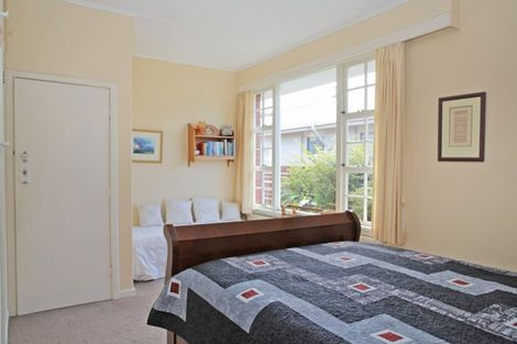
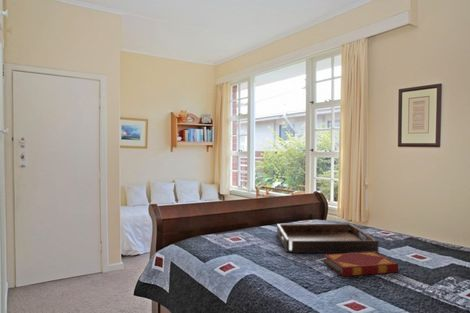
+ serving tray [276,223,379,254]
+ hardback book [323,252,399,277]
